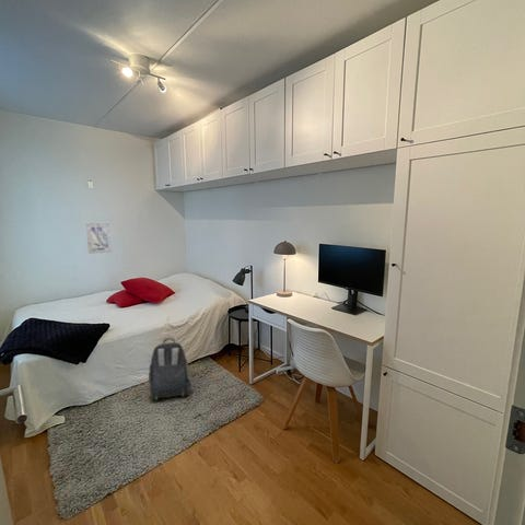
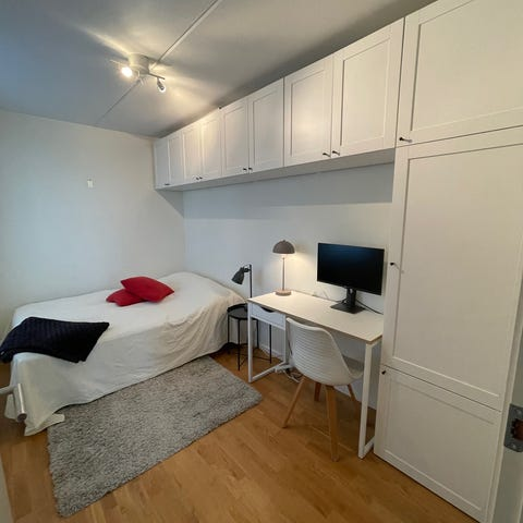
- backpack [148,337,192,402]
- wall art [85,221,114,255]
